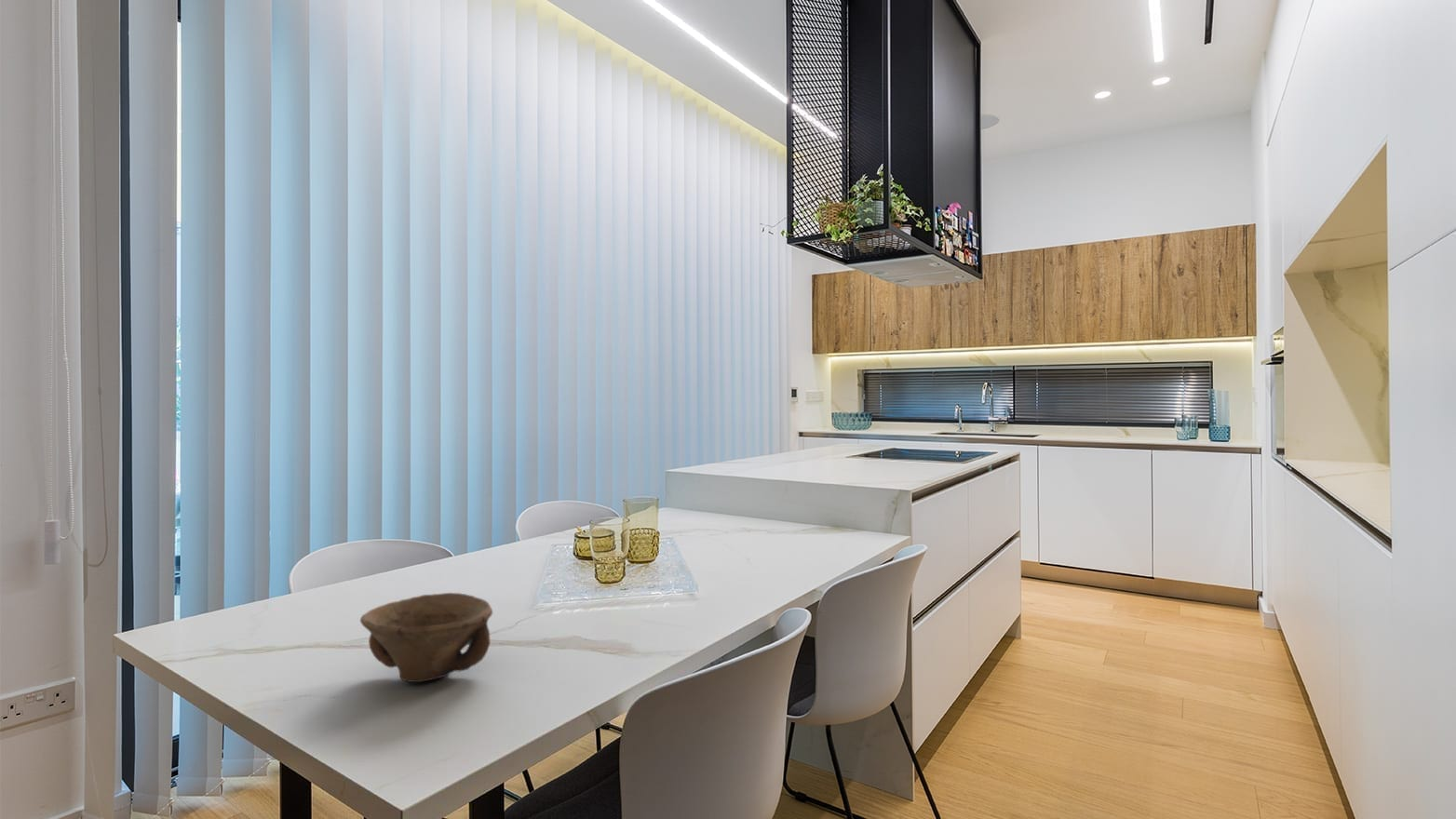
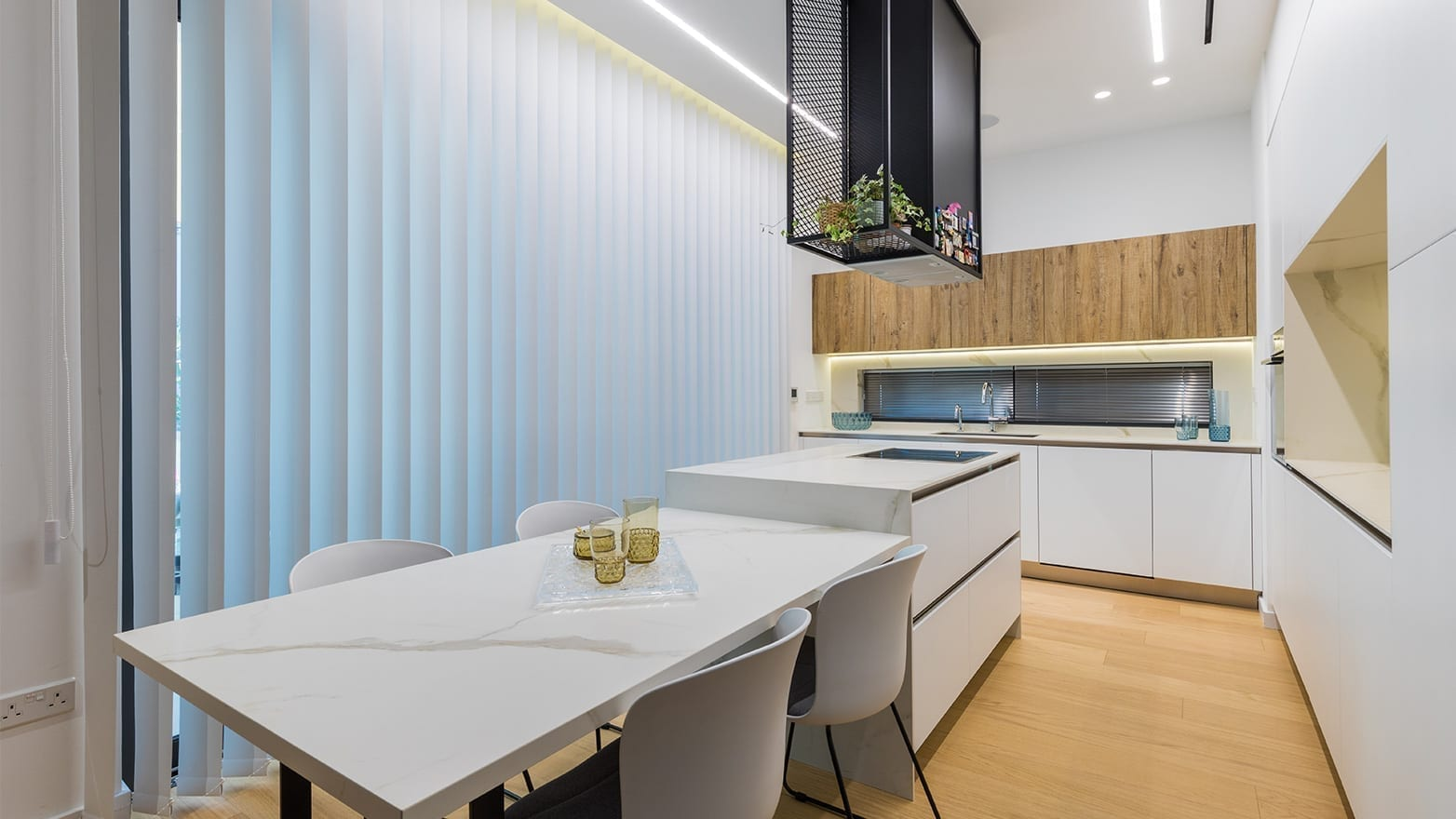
- bowl [359,592,493,683]
